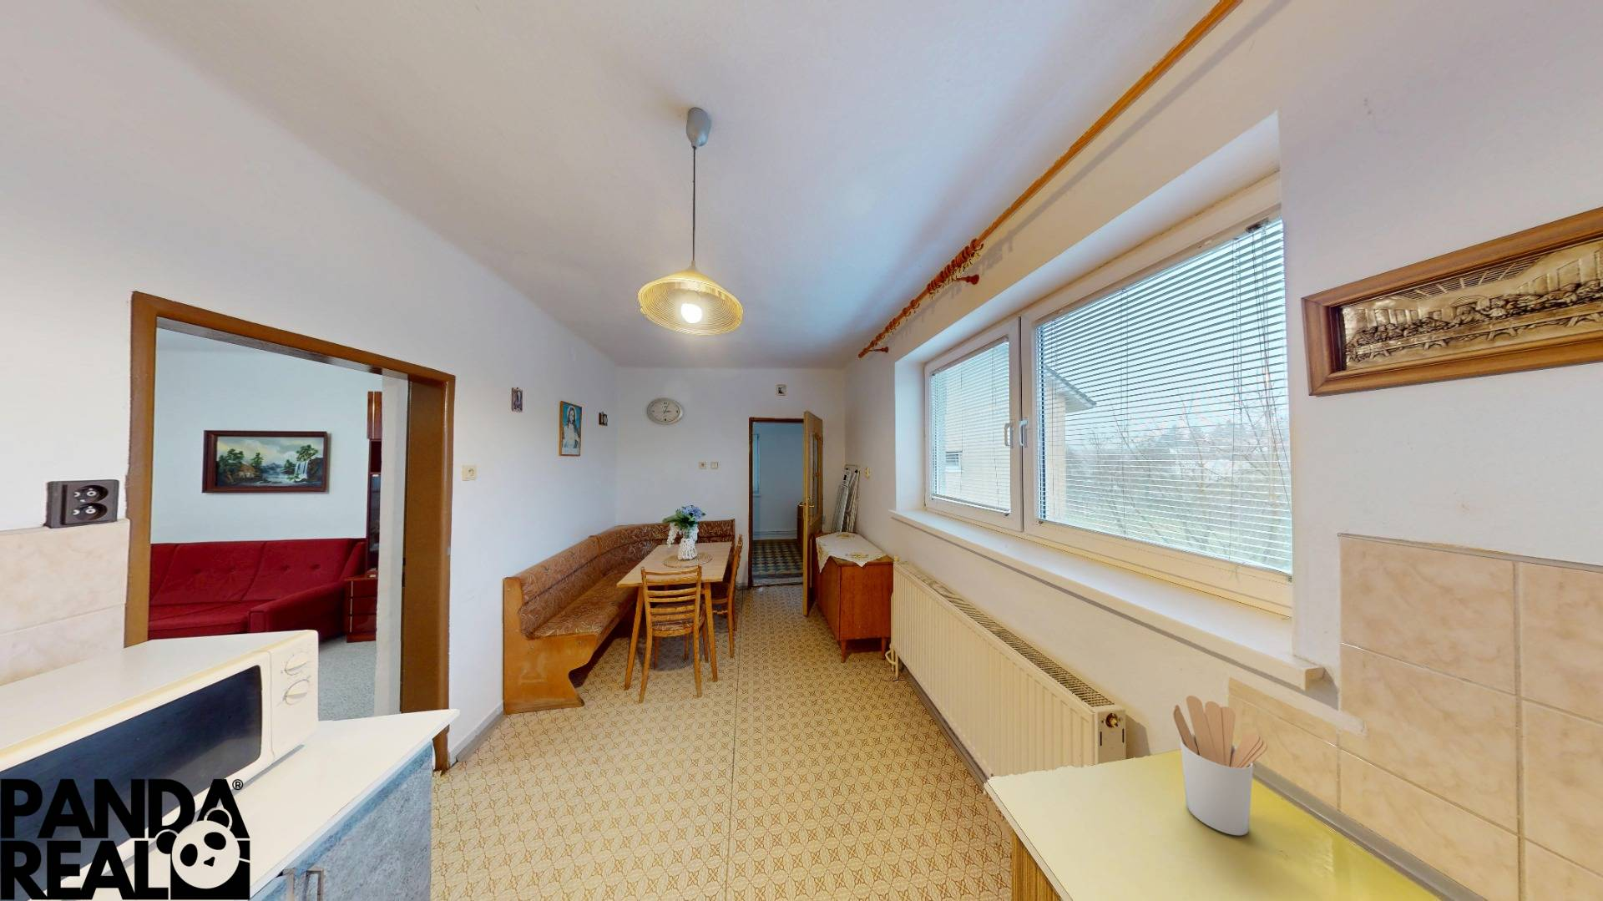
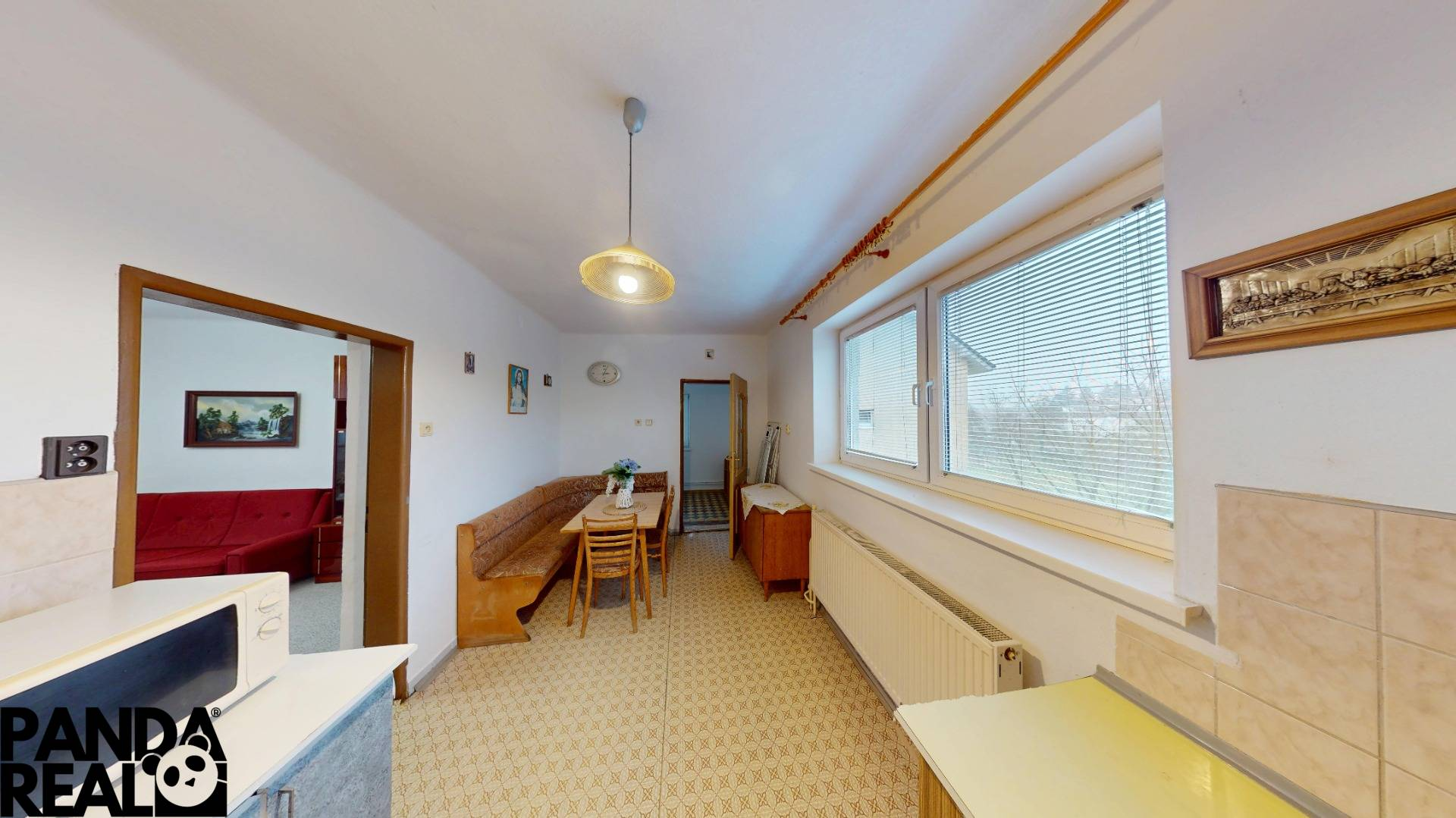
- utensil holder [1173,695,1268,836]
